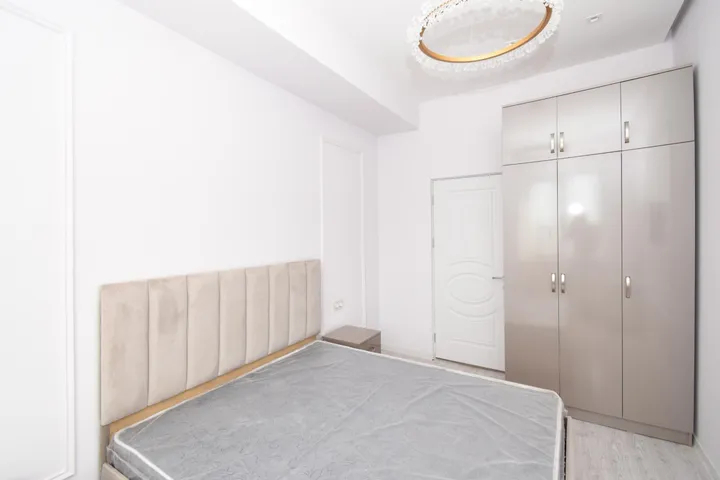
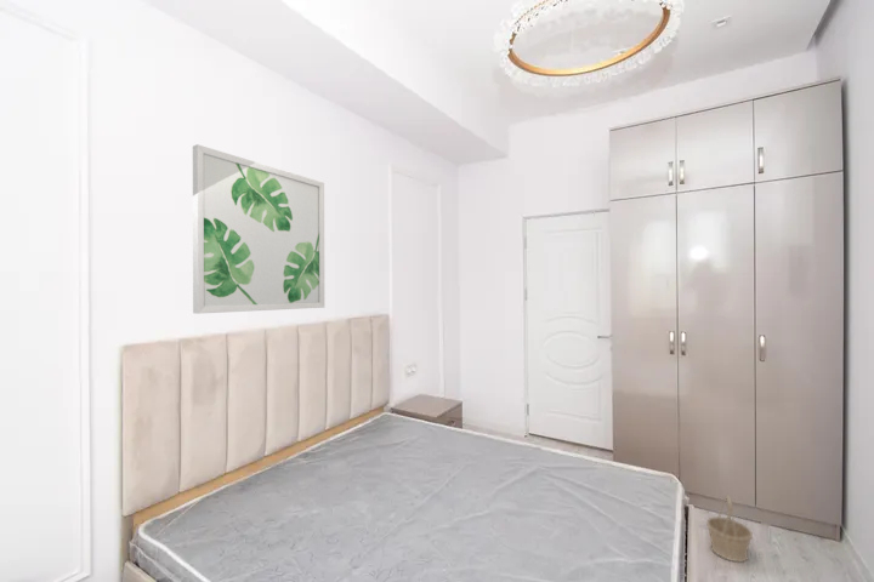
+ basket [705,495,754,564]
+ wall art [192,143,325,315]
